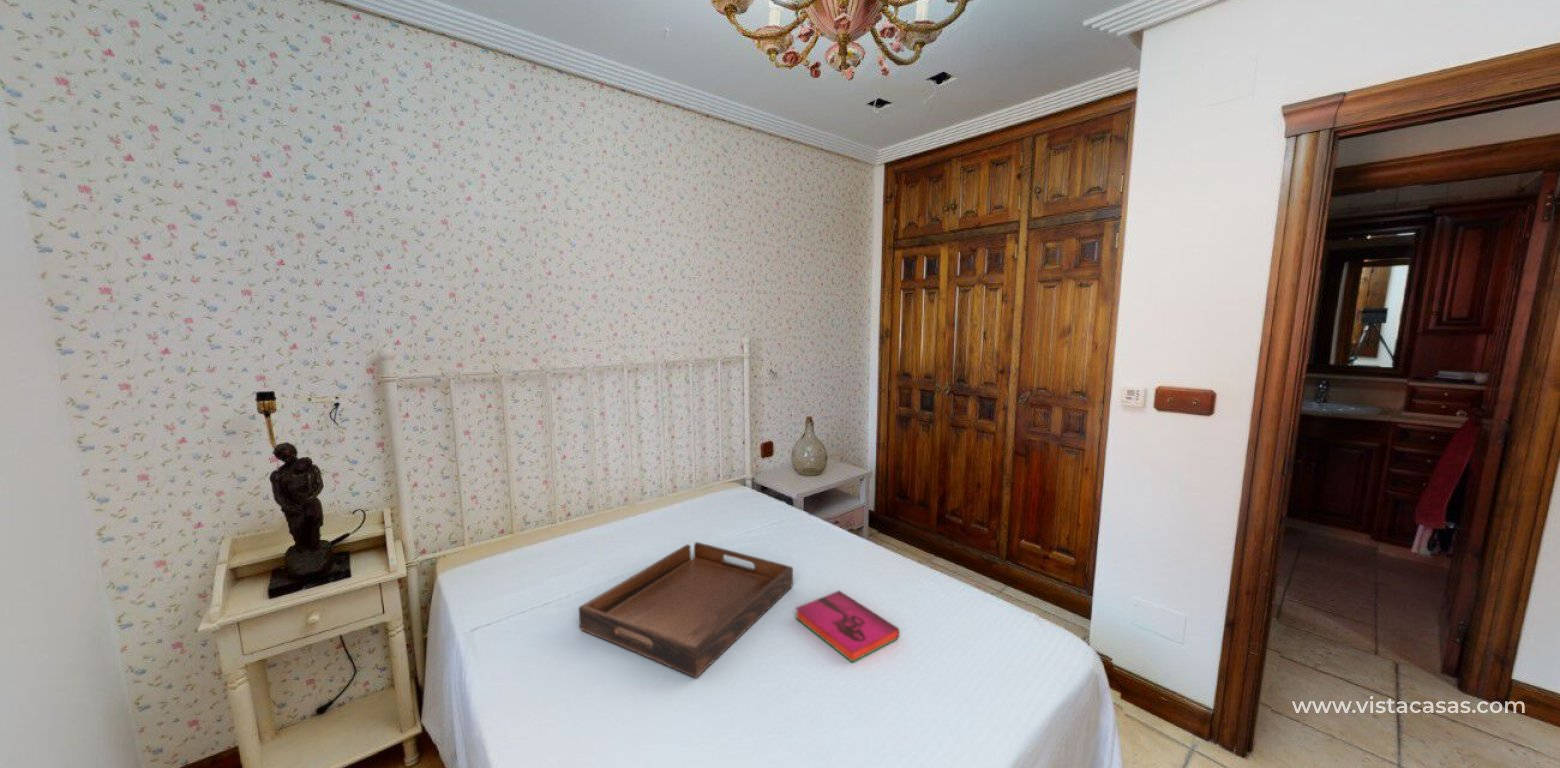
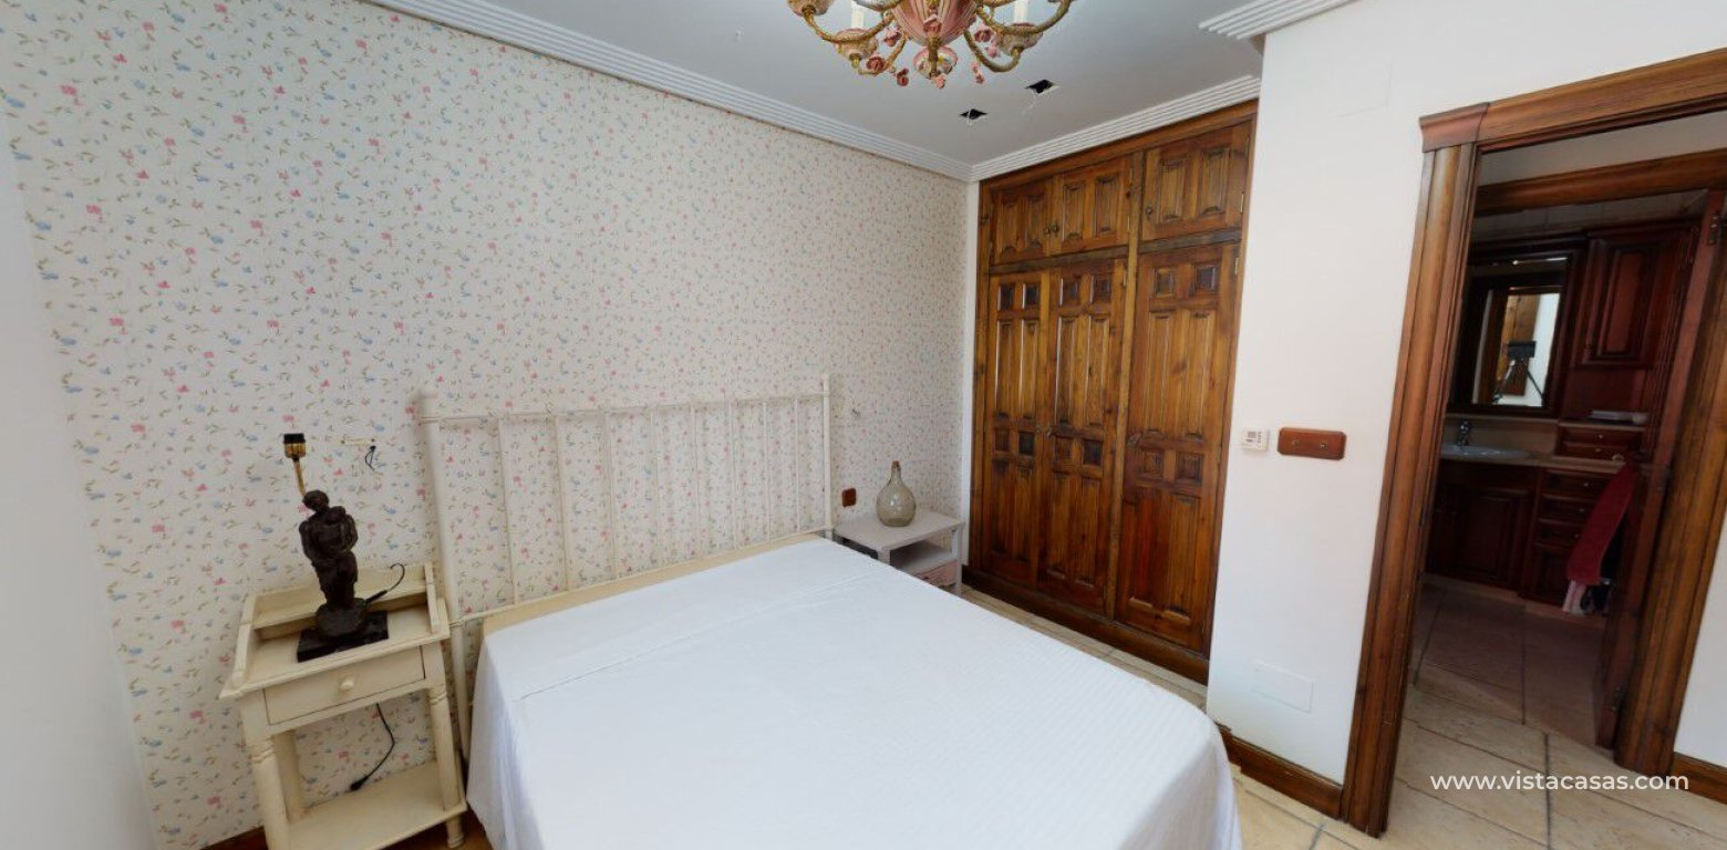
- hardback book [794,589,900,663]
- serving tray [578,541,794,679]
